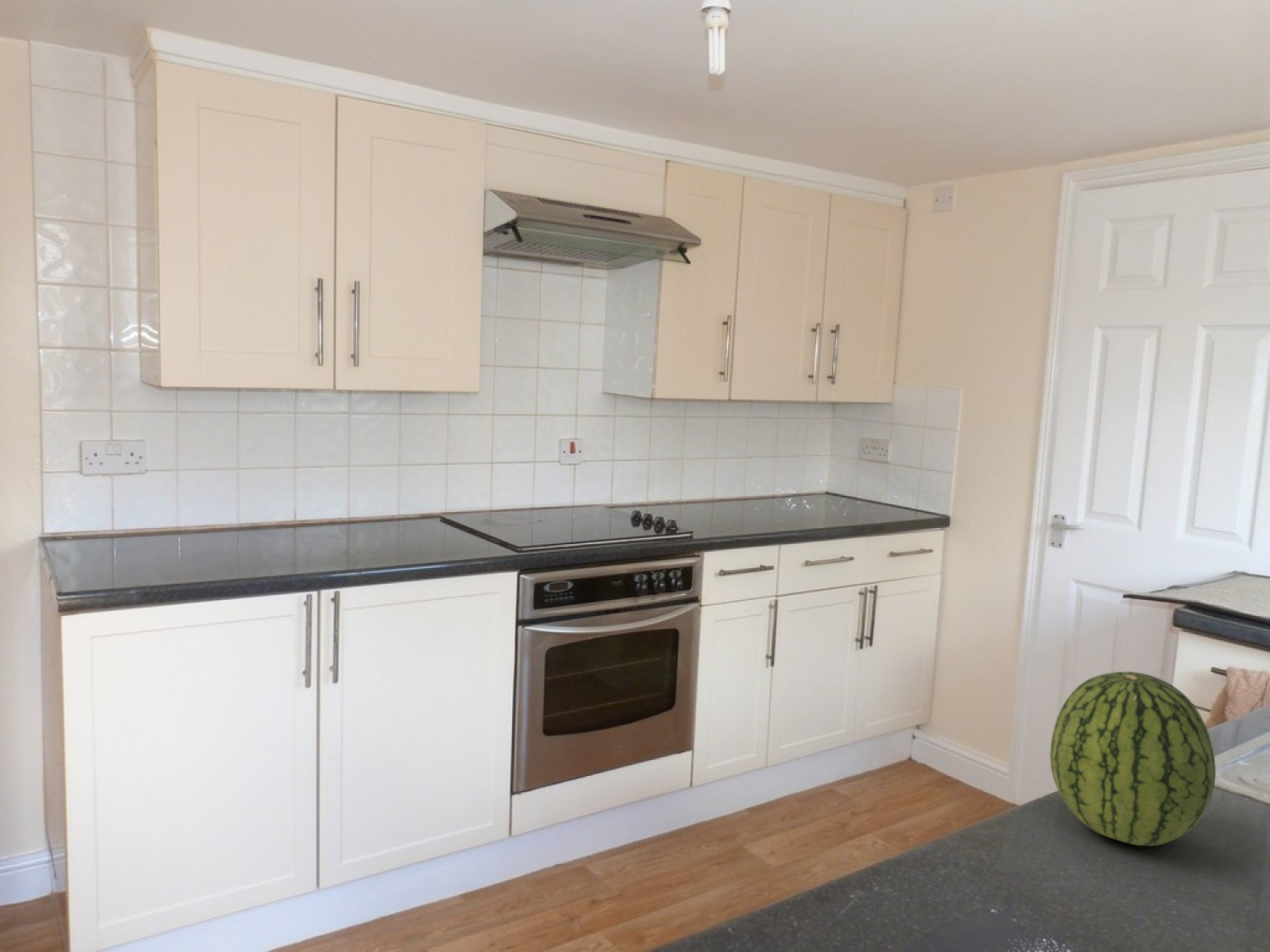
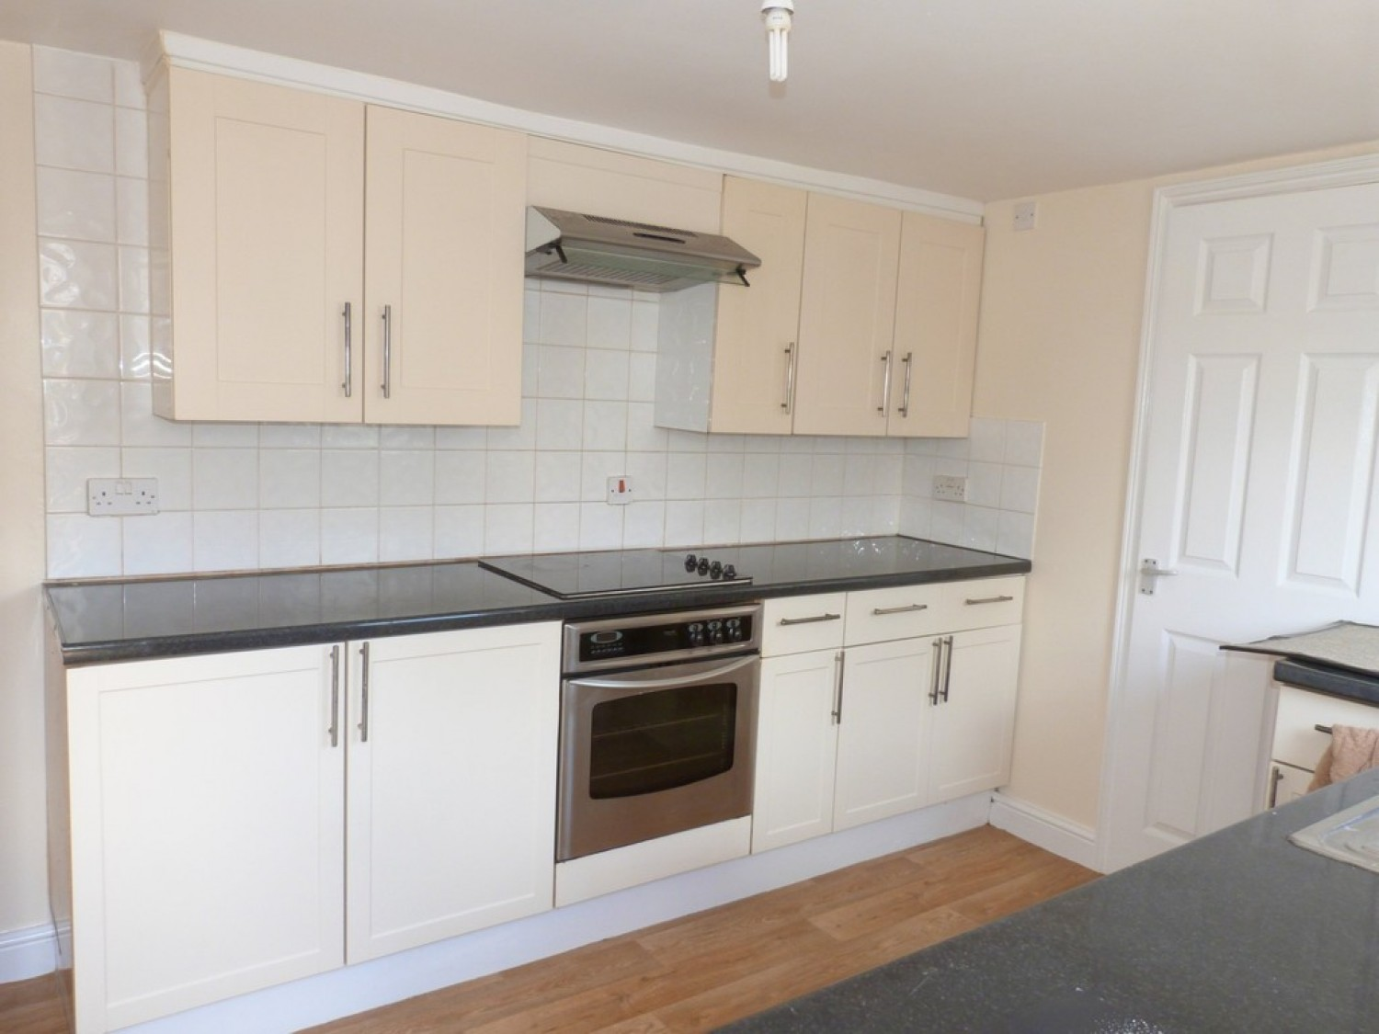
- fruit [1049,671,1217,847]
